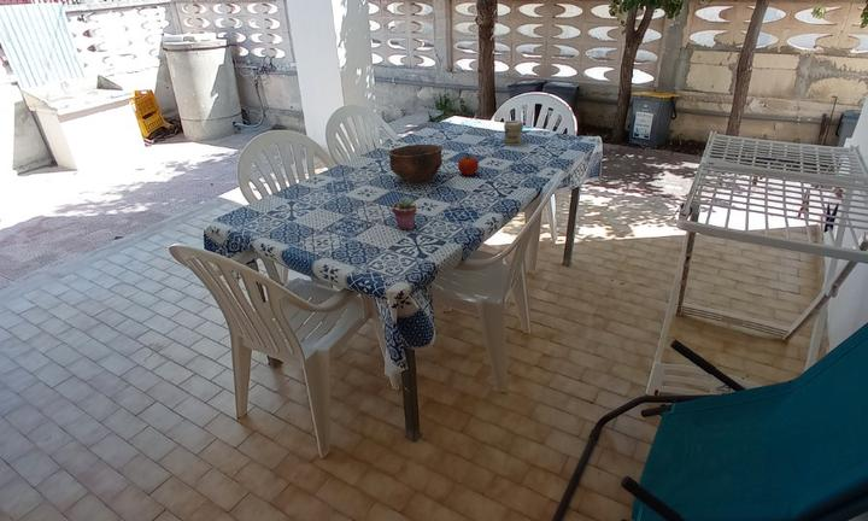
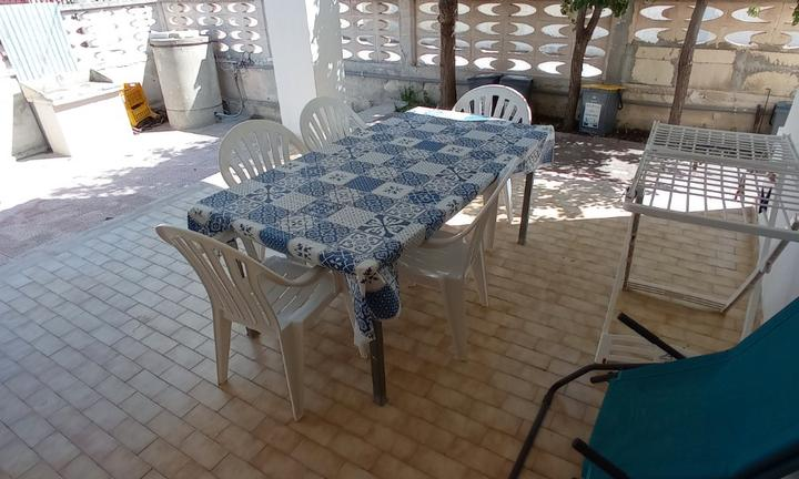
- fruit [457,152,480,176]
- jar [503,119,524,147]
- bowl [387,144,444,185]
- potted succulent [392,195,417,230]
